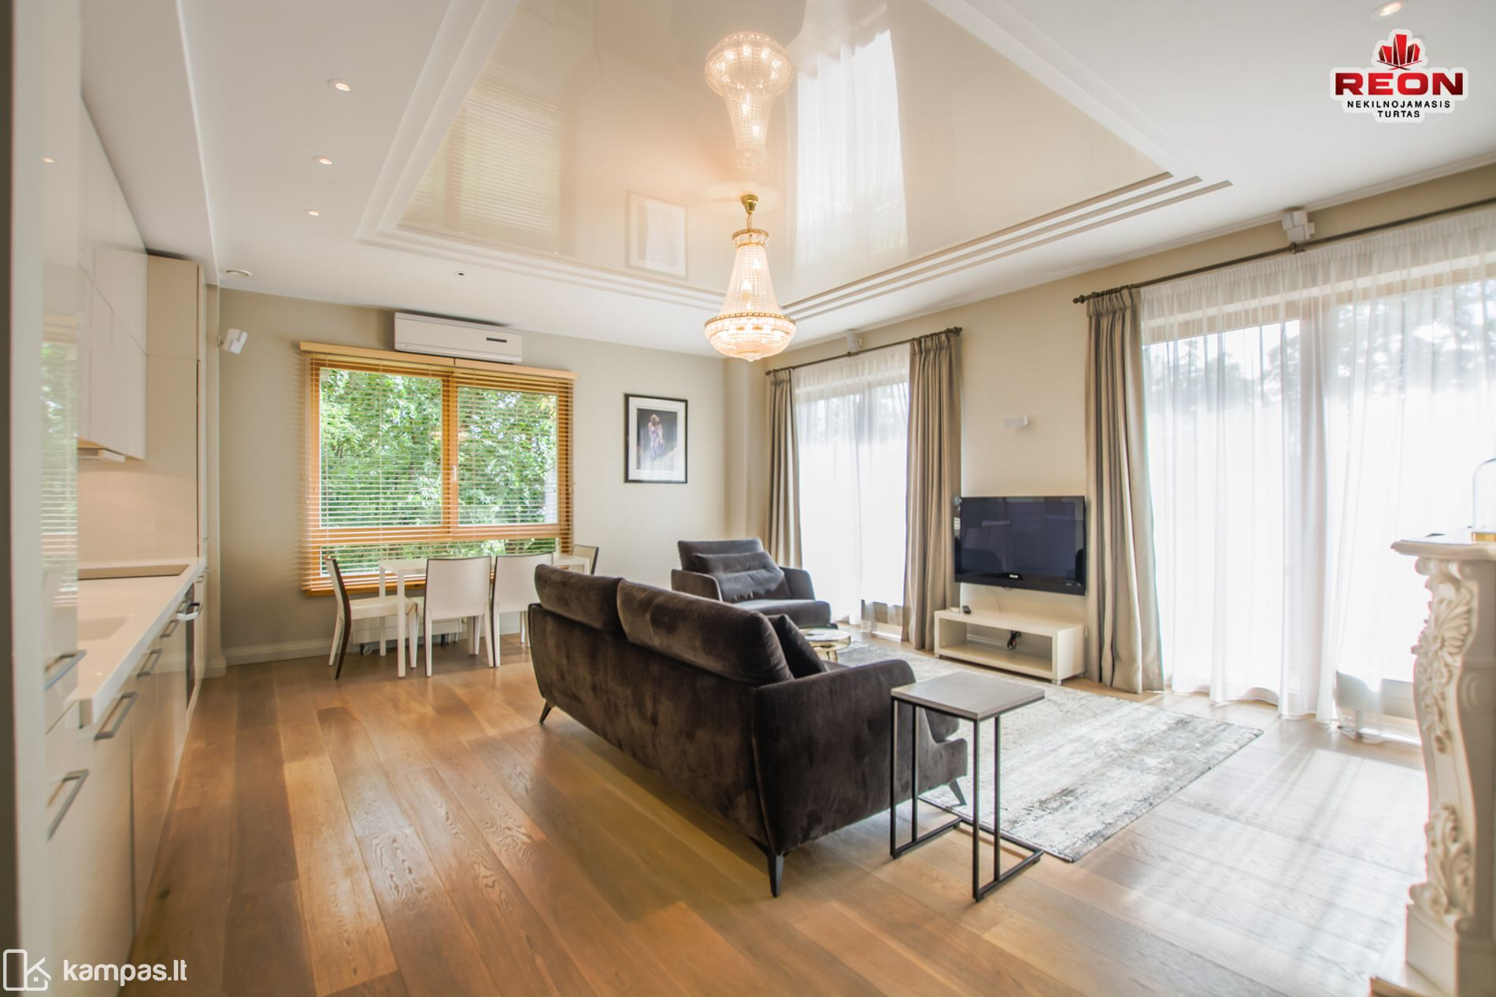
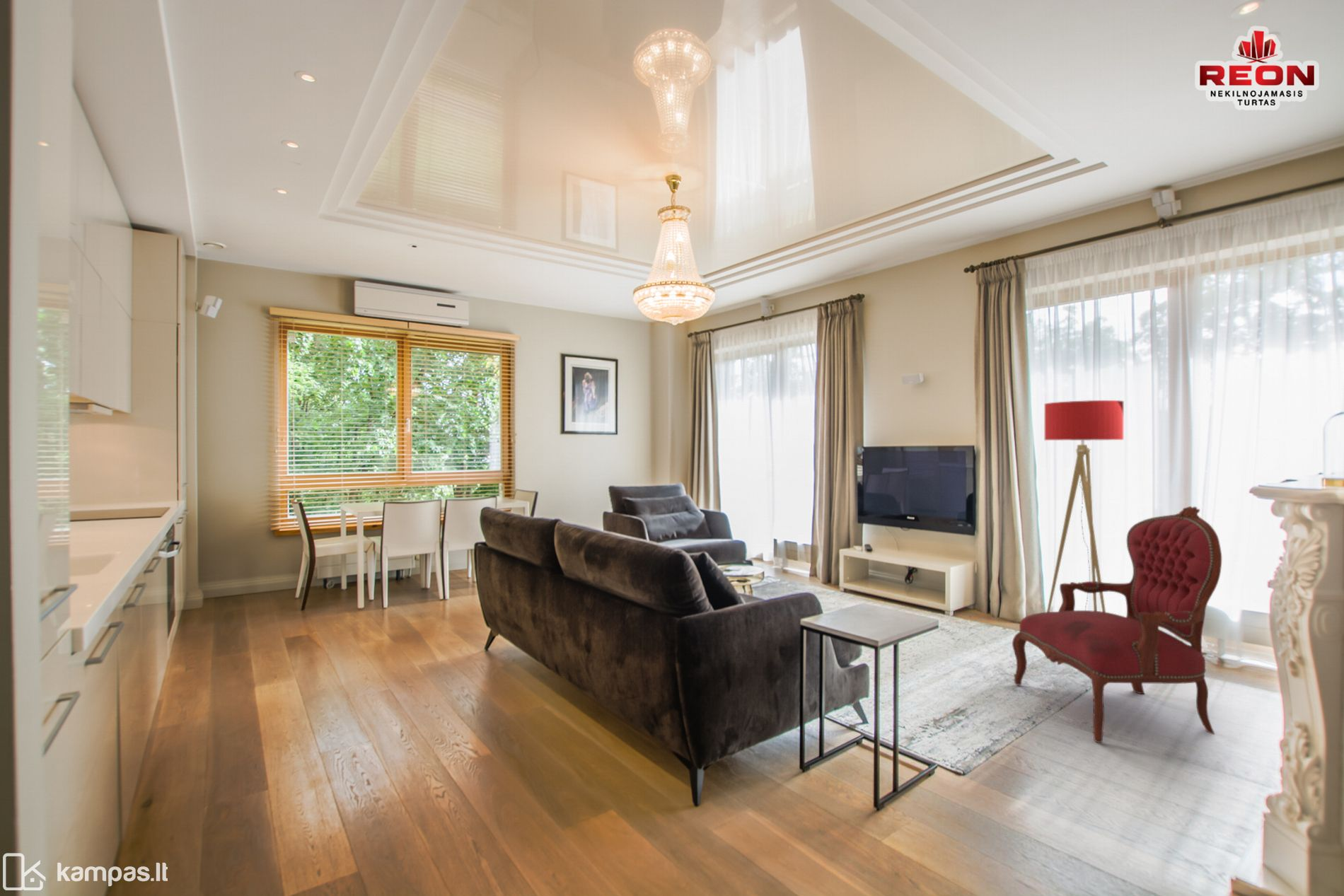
+ floor lamp [1044,400,1124,612]
+ armchair [1012,506,1222,743]
